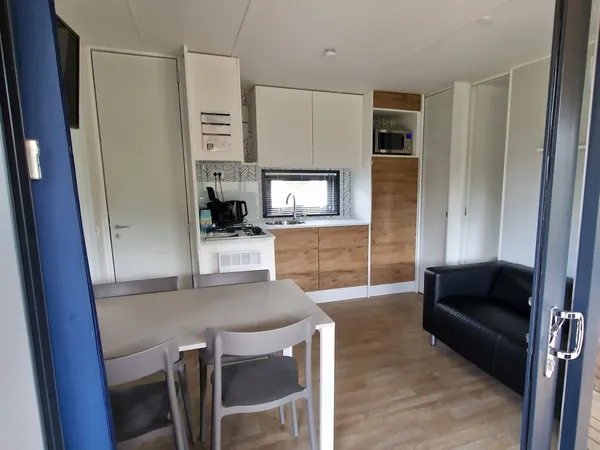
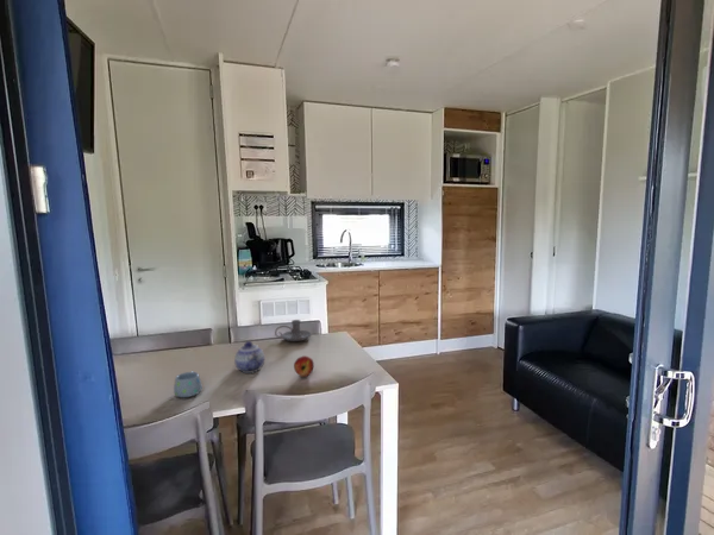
+ mug [173,370,203,398]
+ apple [293,354,315,378]
+ candle holder [274,319,312,342]
+ teapot [233,340,265,374]
